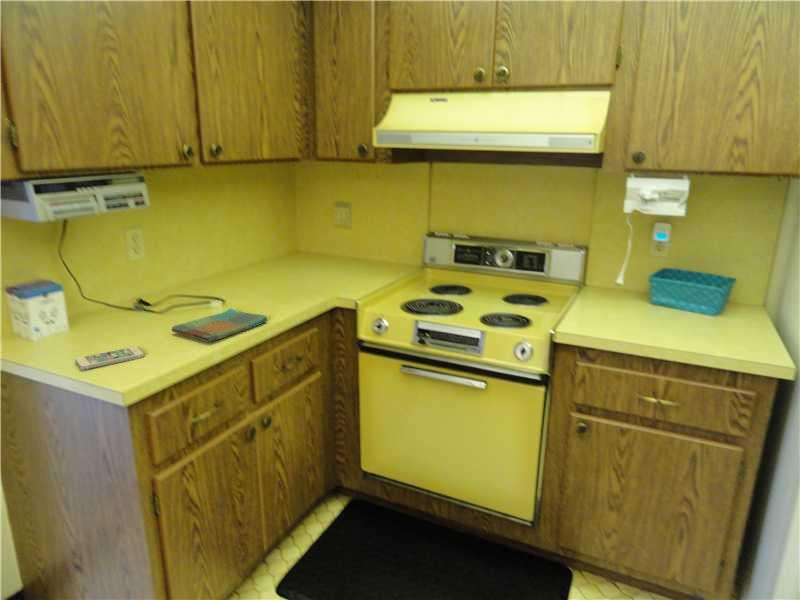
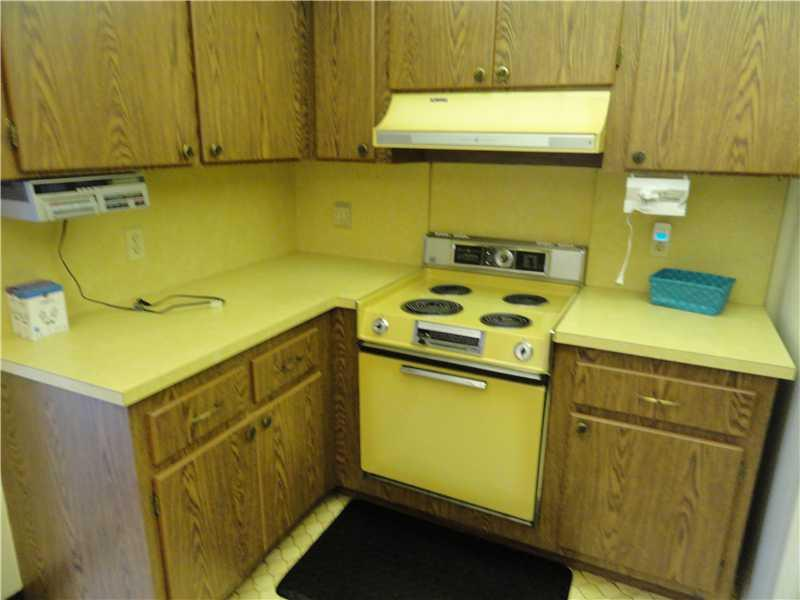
- smartphone [74,346,145,371]
- dish towel [170,307,268,343]
